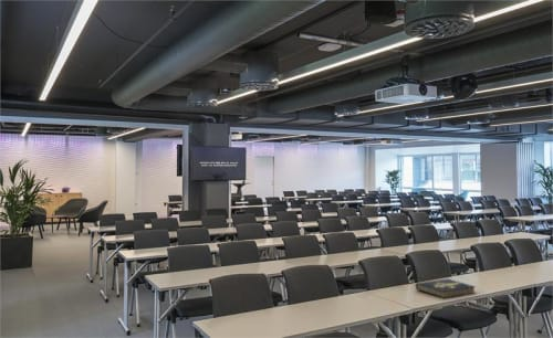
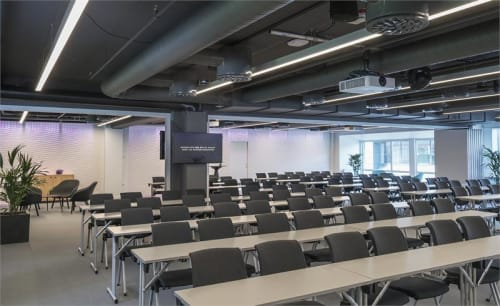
- book [415,278,477,299]
